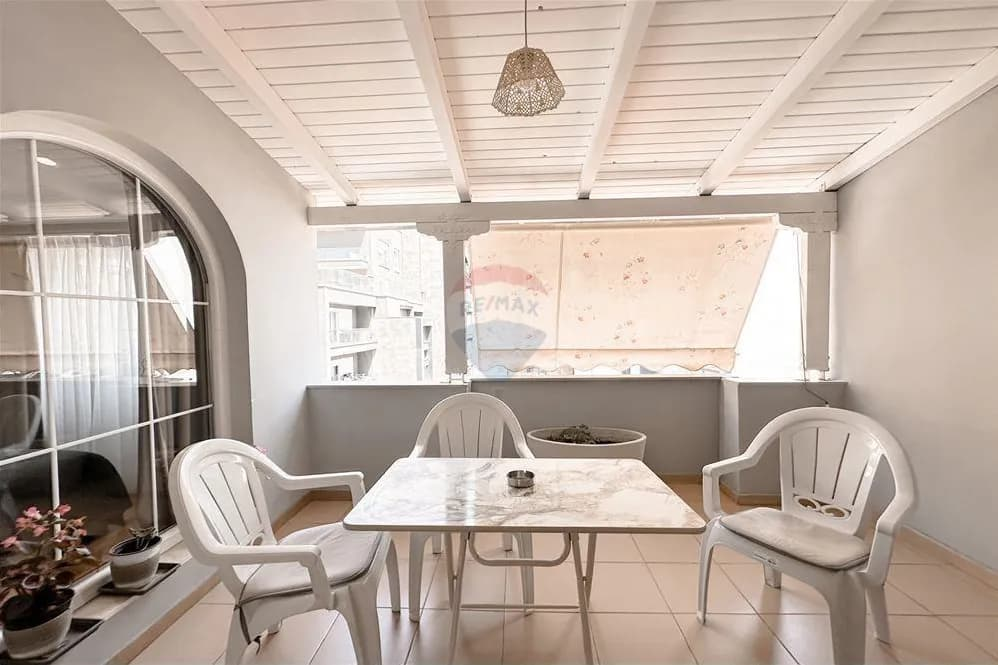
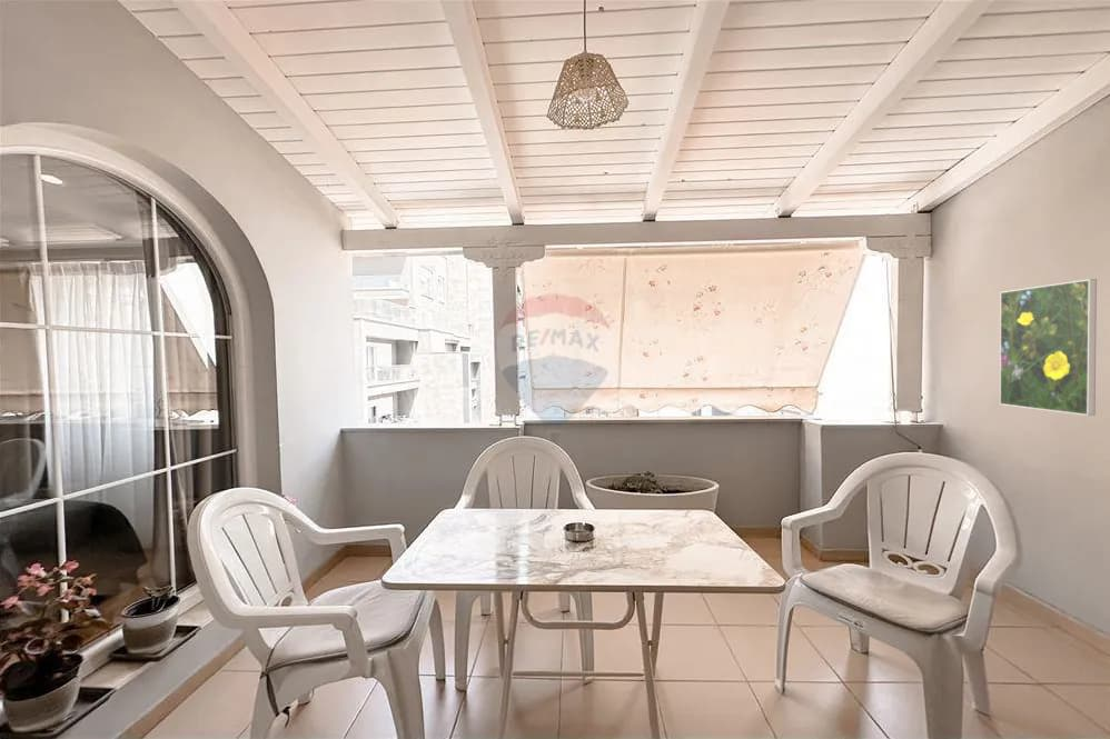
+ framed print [999,278,1098,417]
